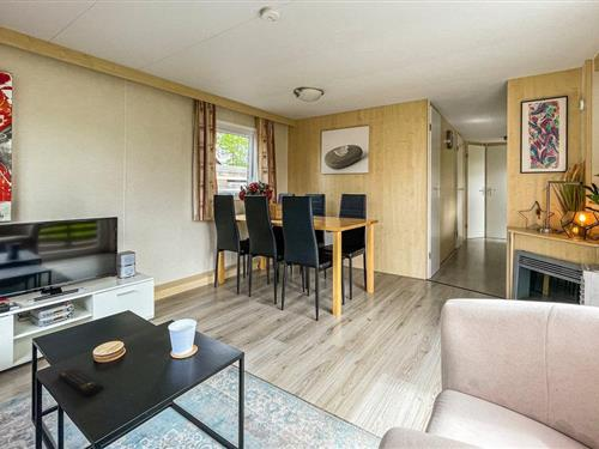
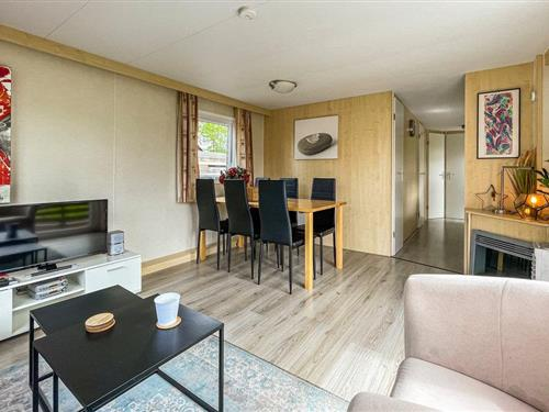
- remote control [58,368,104,396]
